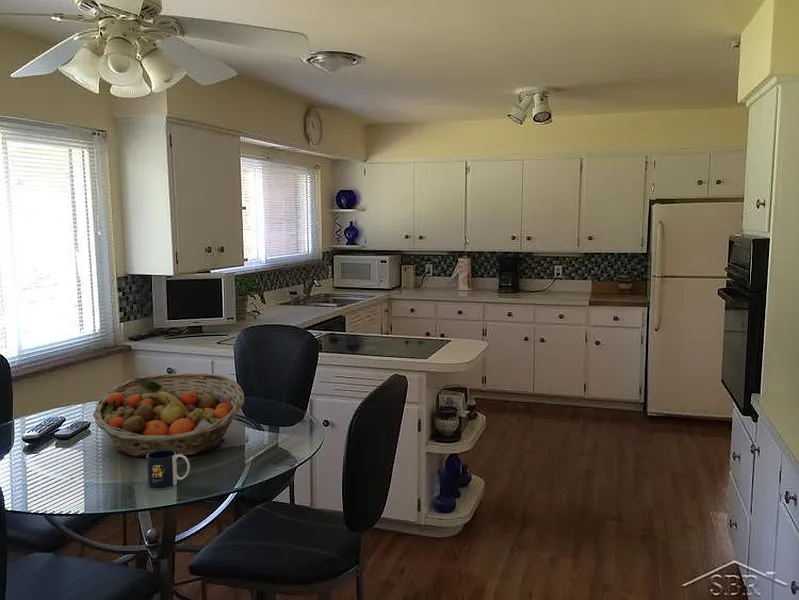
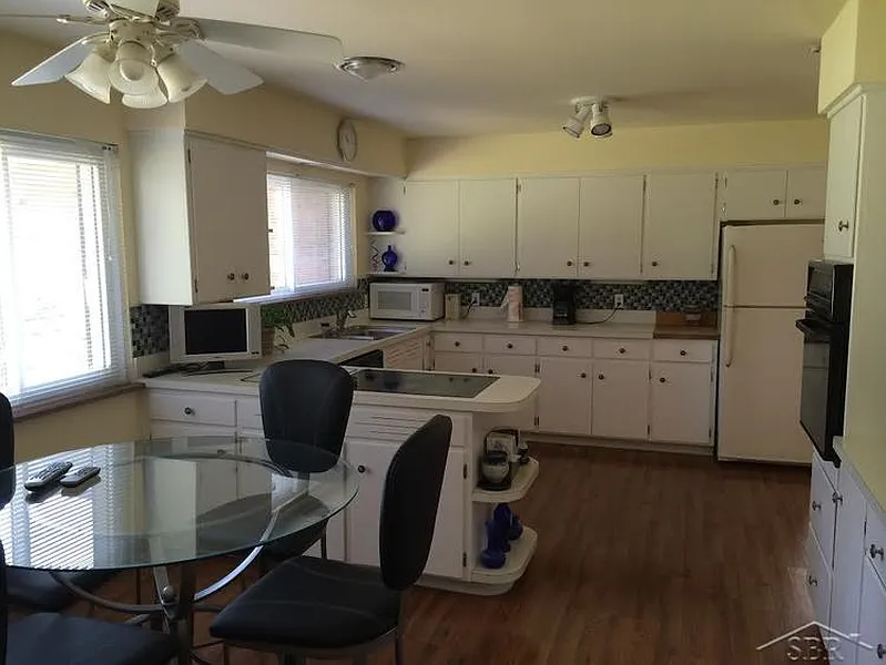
- fruit basket [92,372,245,458]
- mug [146,450,191,490]
